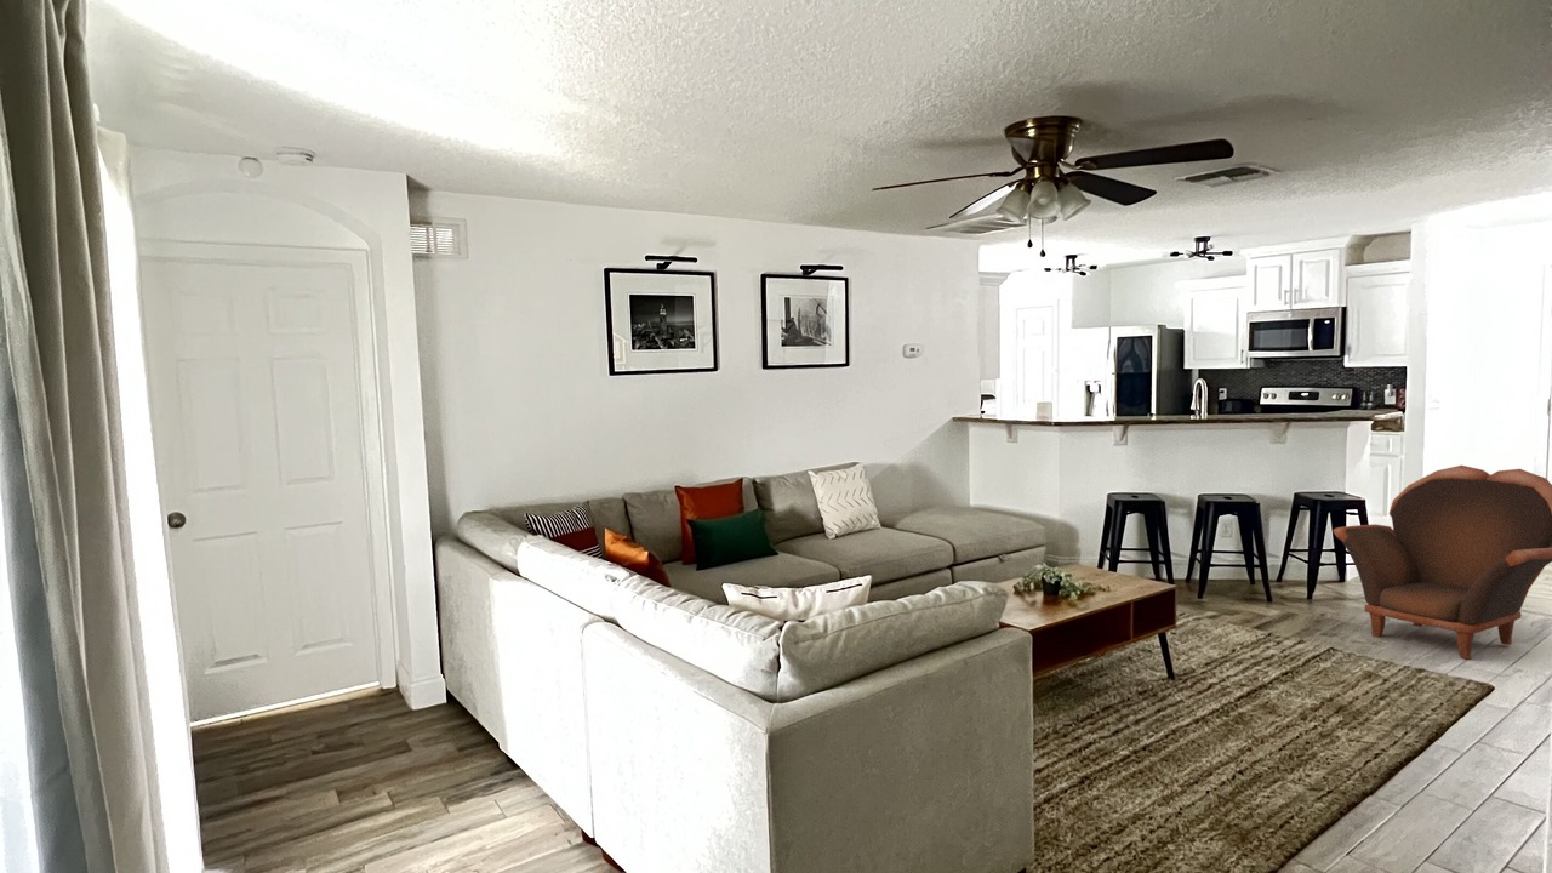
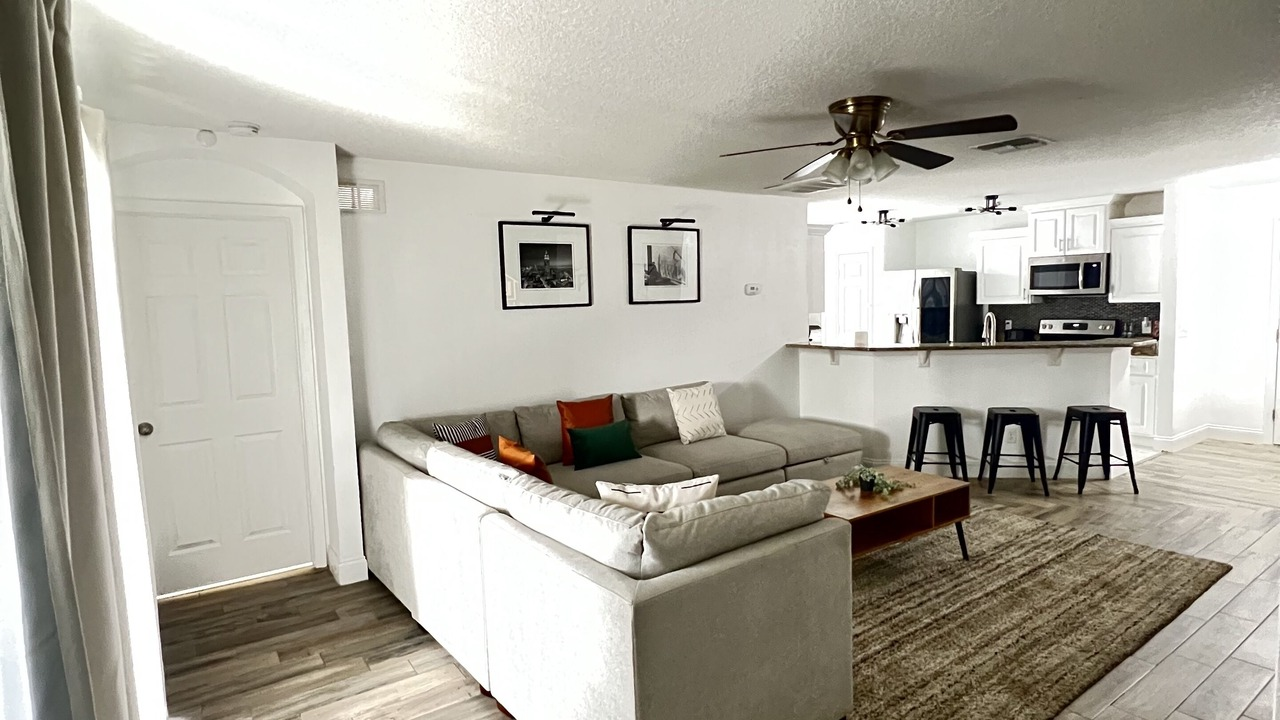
- armchair [1331,464,1552,661]
